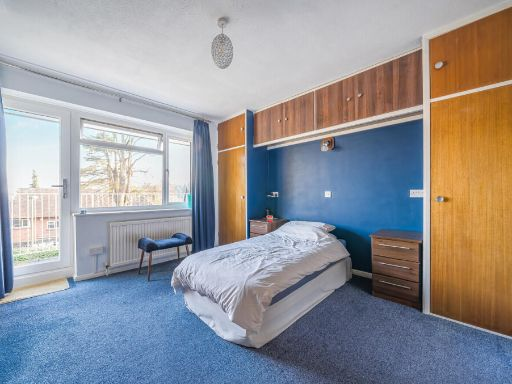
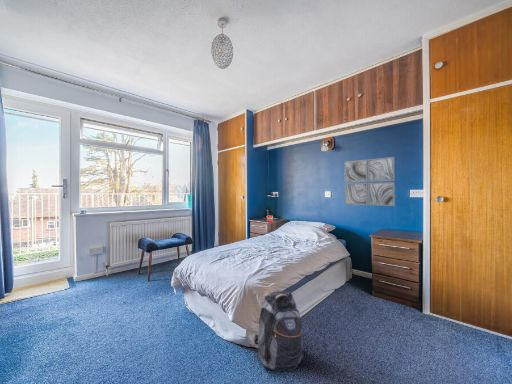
+ backpack [253,290,304,372]
+ wall art [344,156,396,207]
